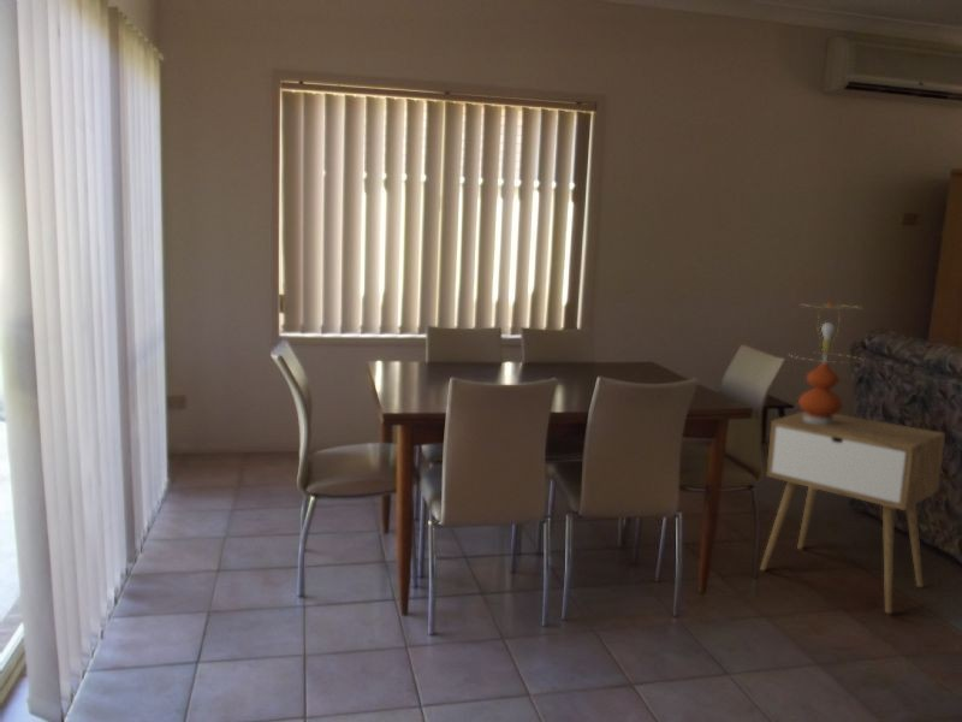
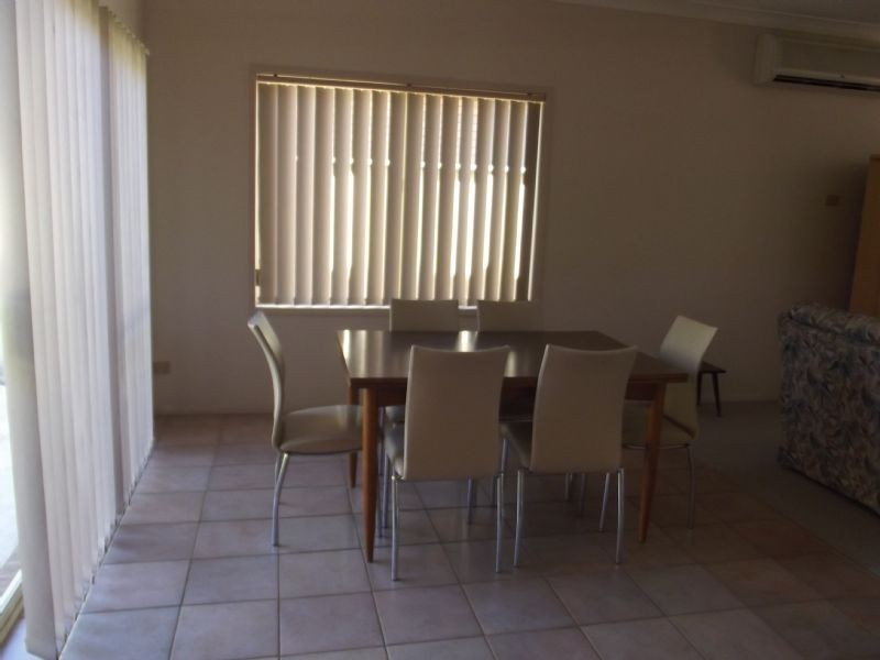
- table lamp [789,301,866,425]
- nightstand [759,410,946,615]
